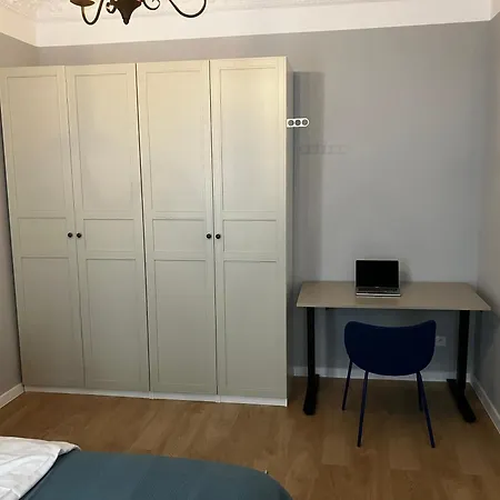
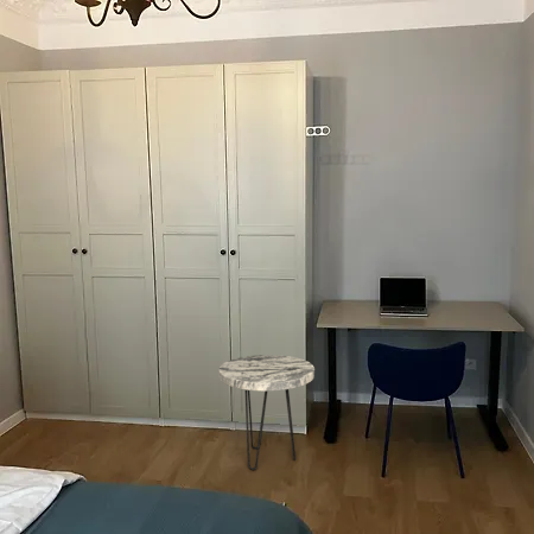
+ side table [218,354,316,471]
